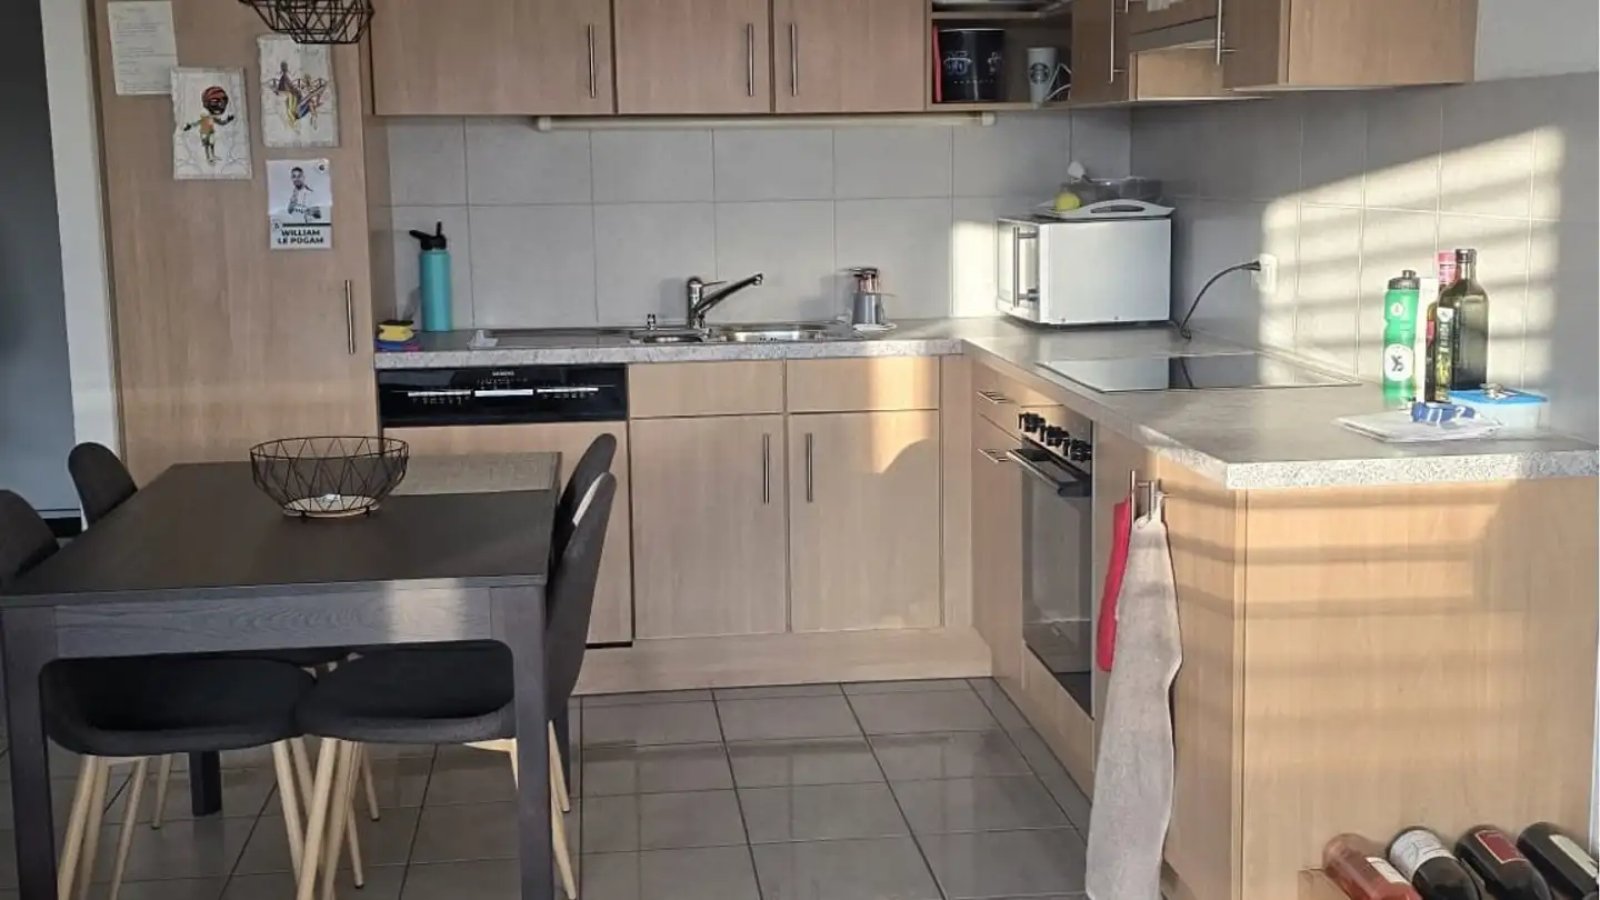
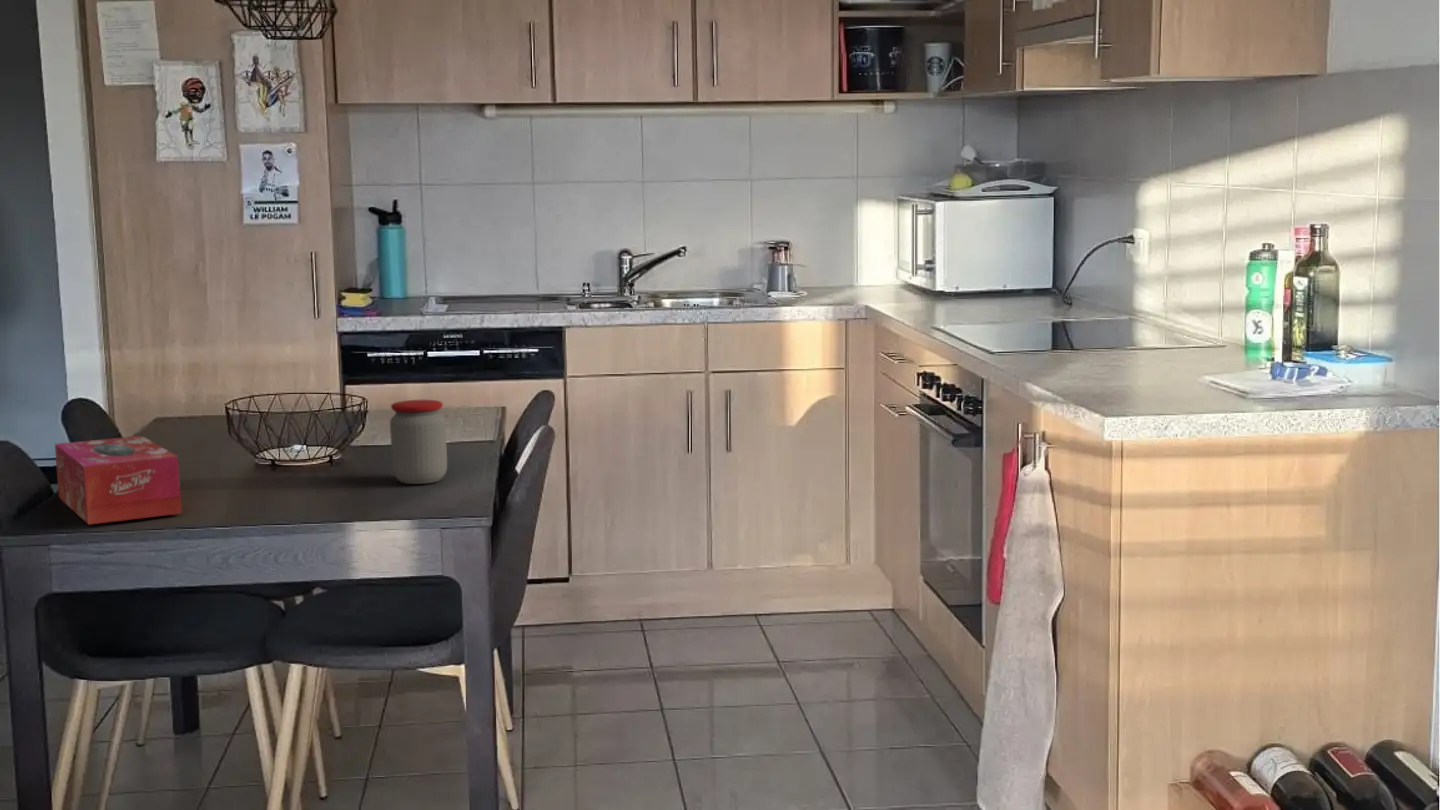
+ tissue box [54,435,183,526]
+ jar [389,399,448,485]
